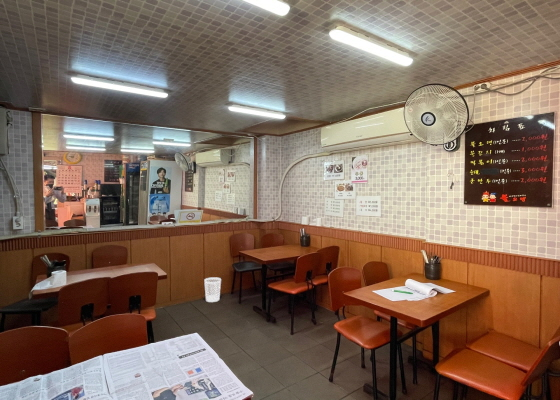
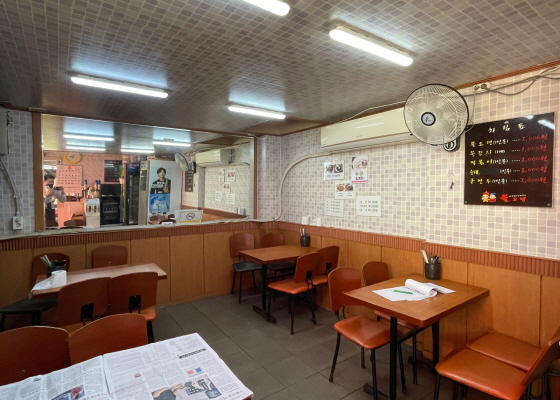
- wastebasket [203,276,222,303]
